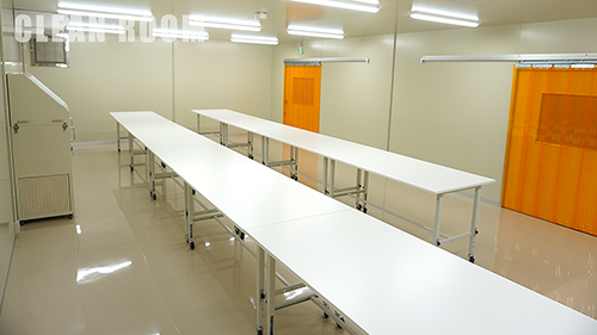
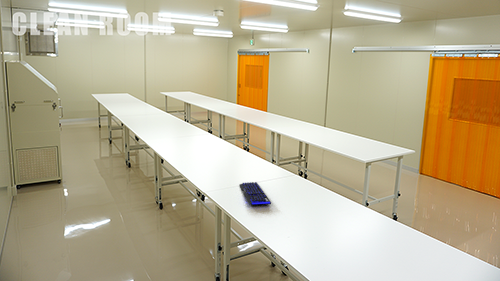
+ keyboard [238,181,272,206]
